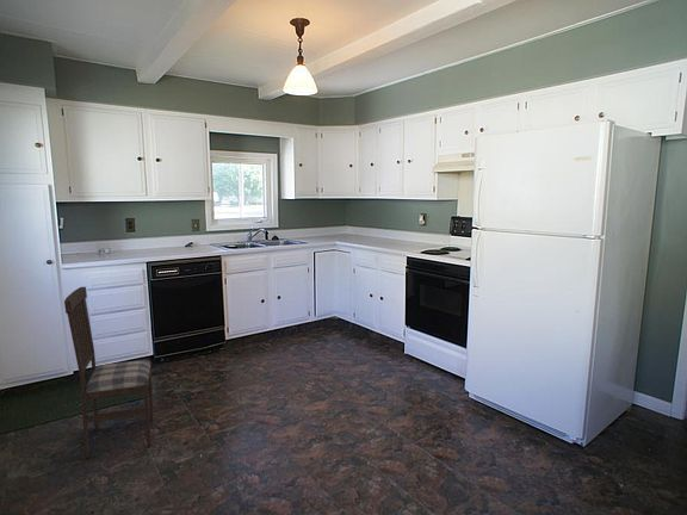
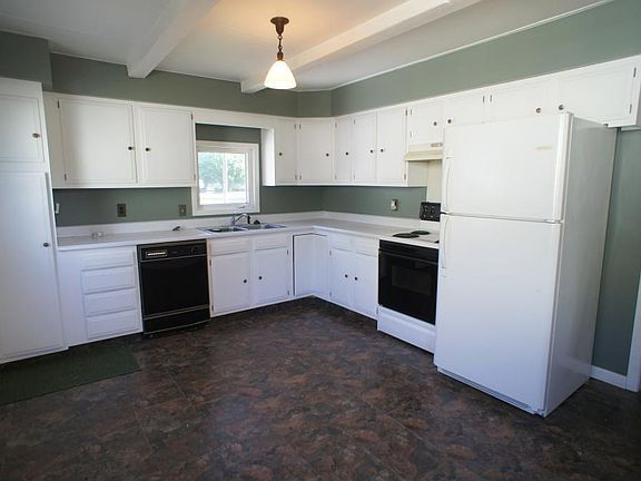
- dining chair [63,286,155,459]
